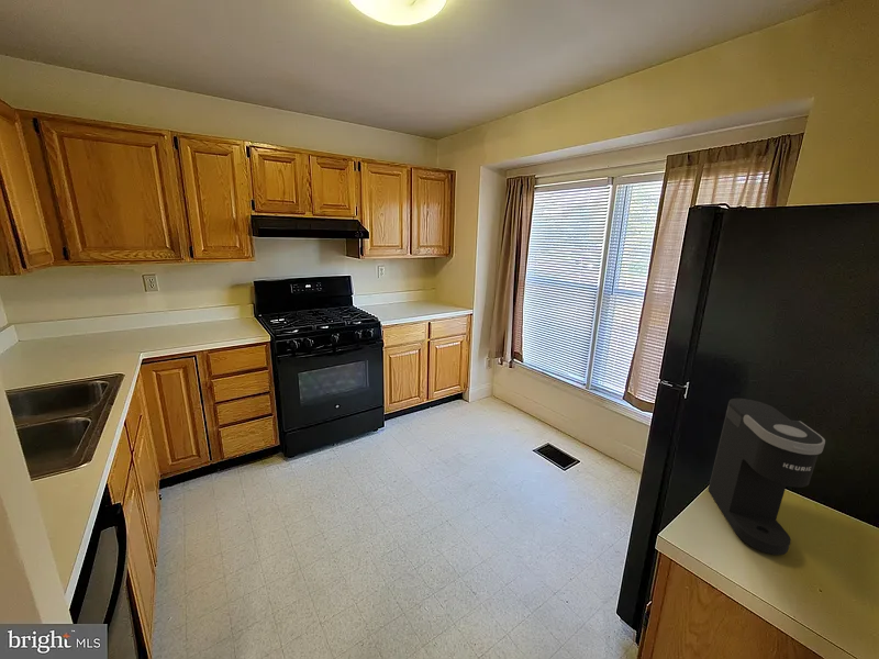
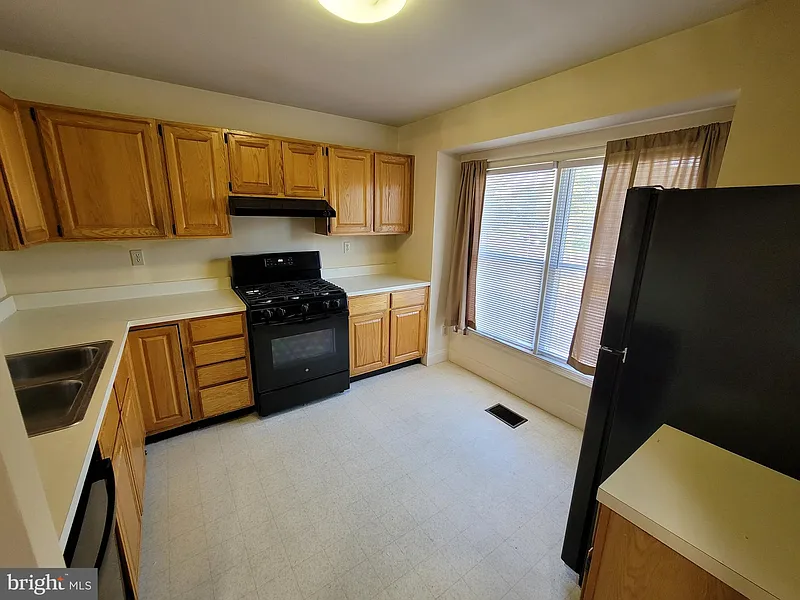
- coffee maker [708,398,826,556]
